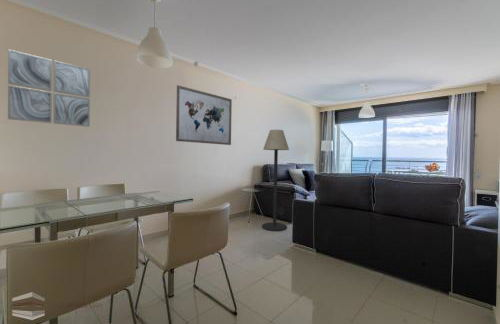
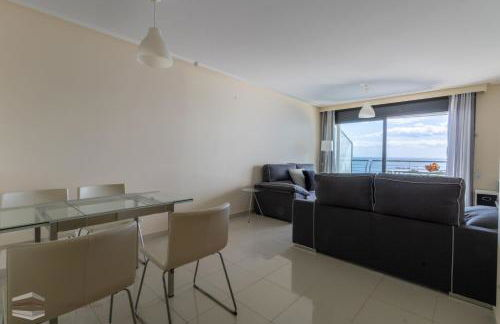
- wall art [7,48,91,128]
- floor lamp [261,129,290,232]
- wall art [175,84,233,146]
